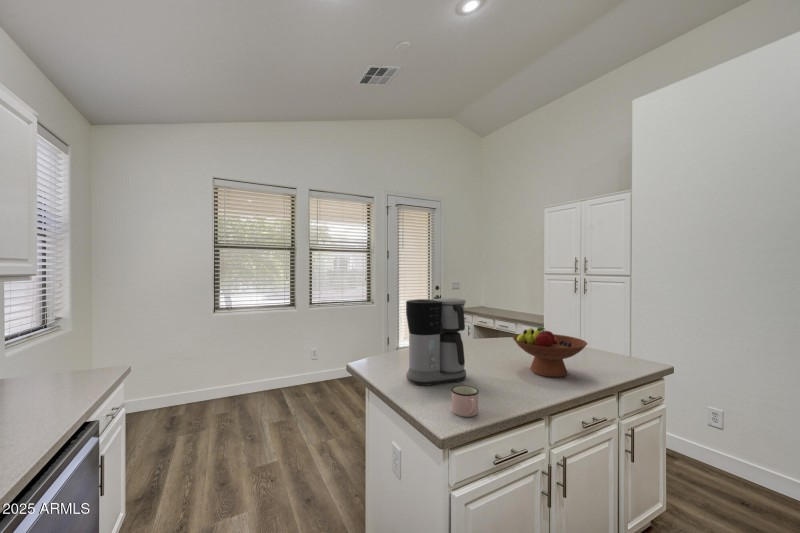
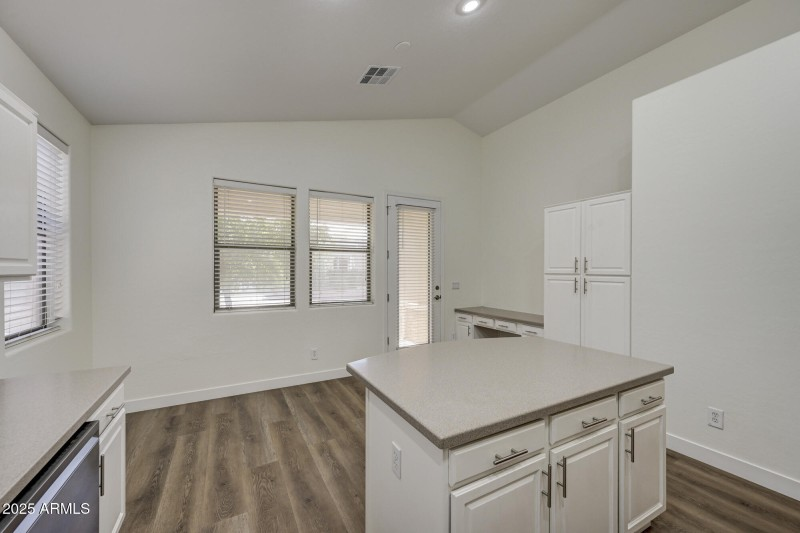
- mug [450,384,479,418]
- fruit bowl [512,326,588,378]
- coffee maker [405,297,467,387]
